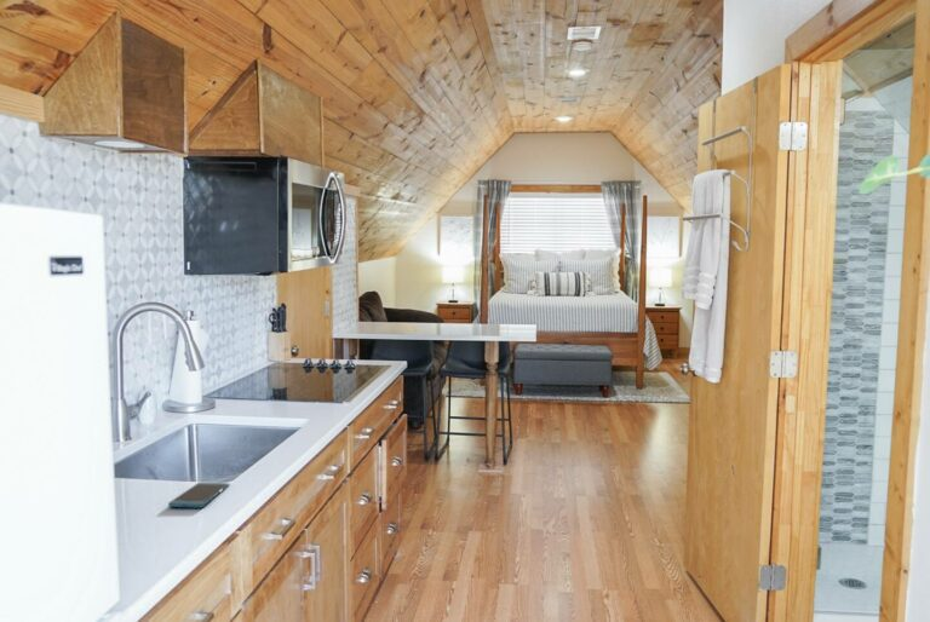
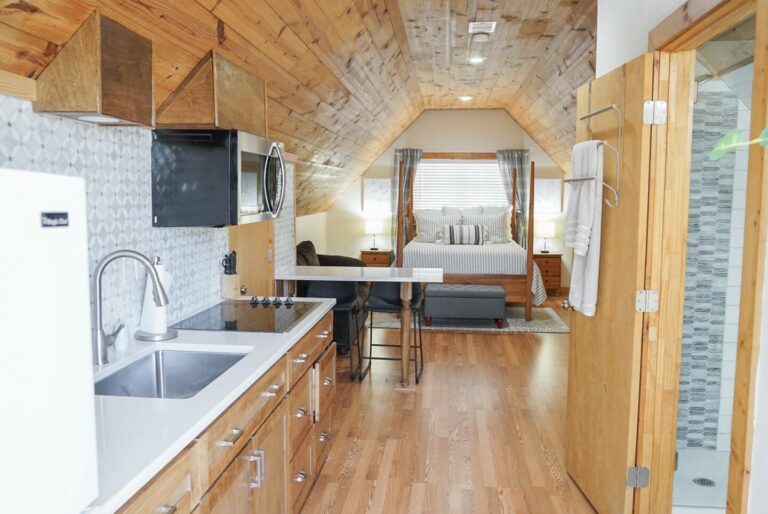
- smartphone [167,482,230,508]
